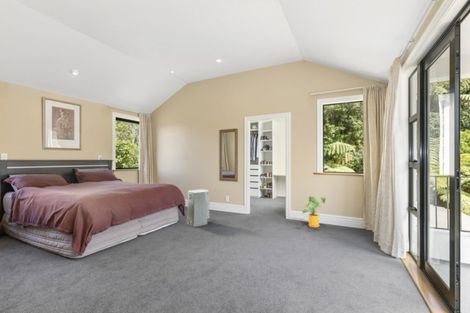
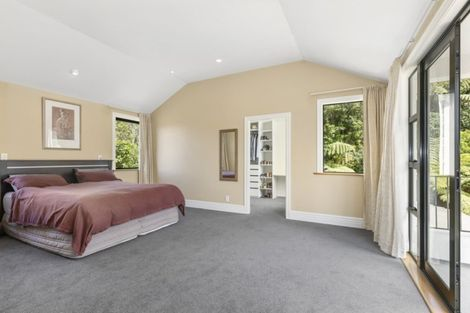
- house plant [300,195,327,229]
- air purifier [185,189,210,228]
